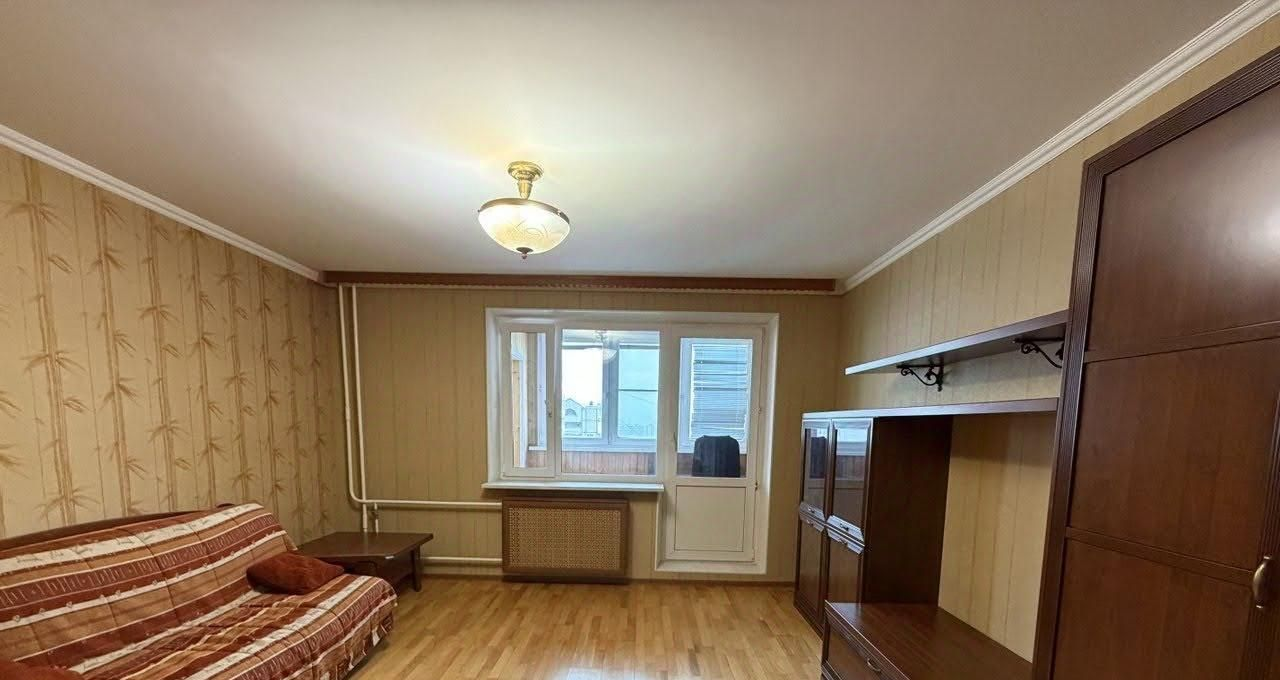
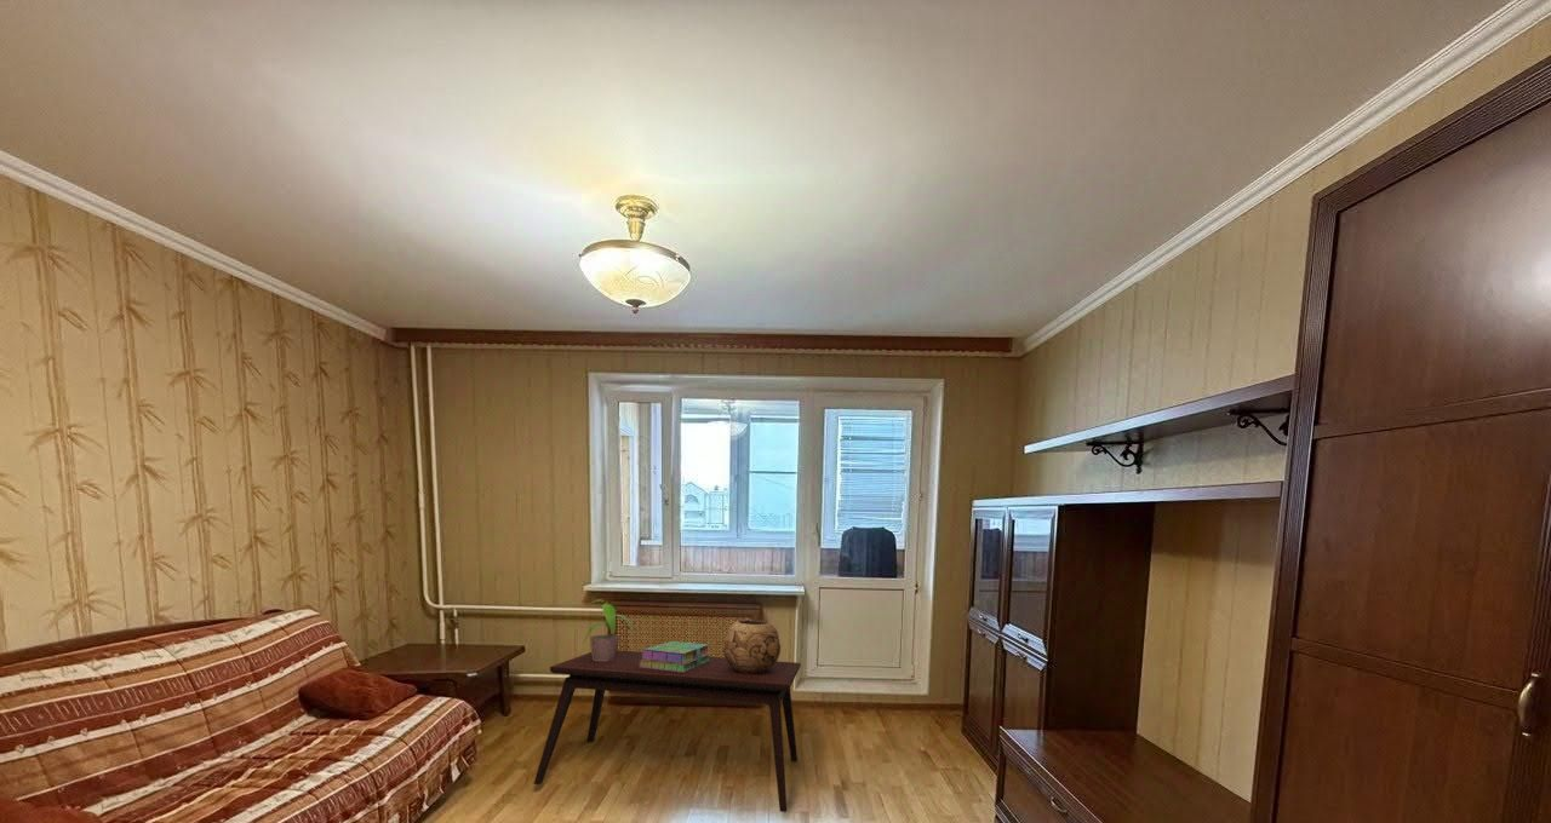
+ coffee table [533,649,802,813]
+ stack of books [639,640,711,673]
+ decorative bowl [722,618,782,674]
+ potted plant [579,598,636,661]
